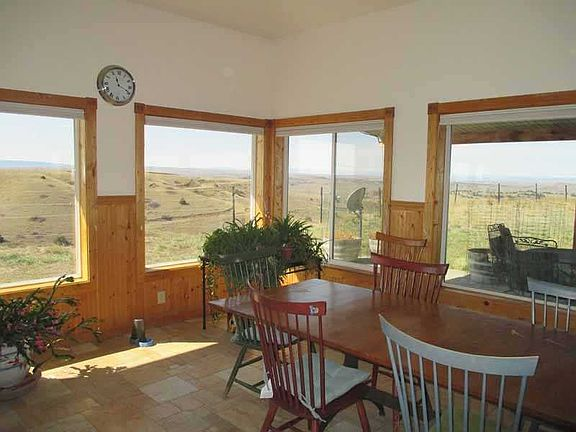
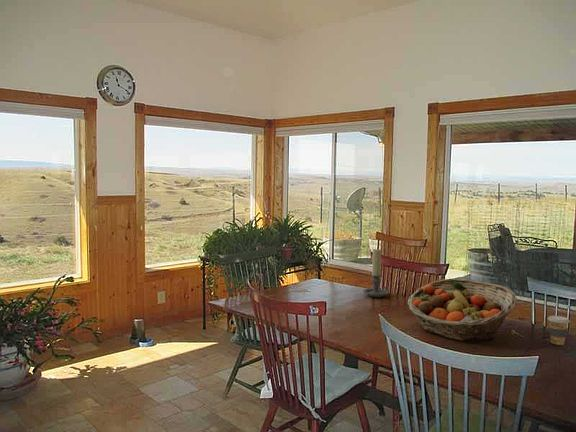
+ candle holder [362,248,390,298]
+ coffee cup [547,315,571,346]
+ fruit basket [406,278,518,342]
